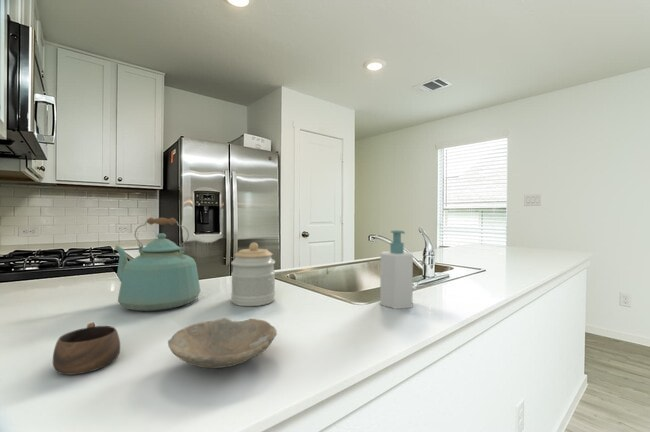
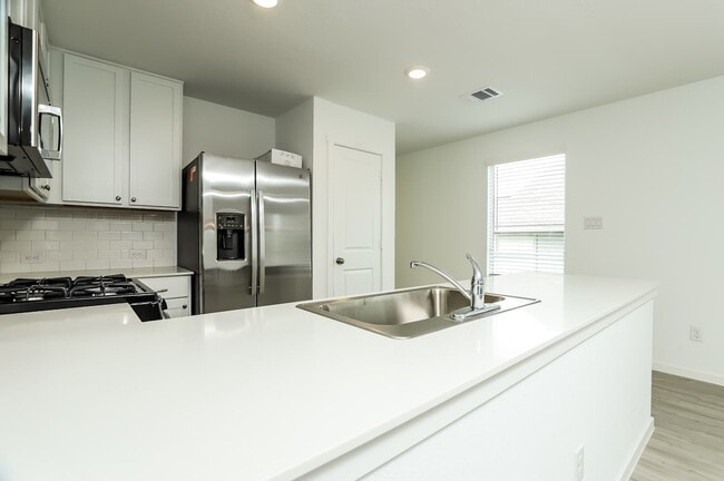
- soap bottle [379,229,414,310]
- kettle [114,217,202,312]
- bowl [167,317,278,369]
- jar [230,242,276,307]
- cup [52,322,121,376]
